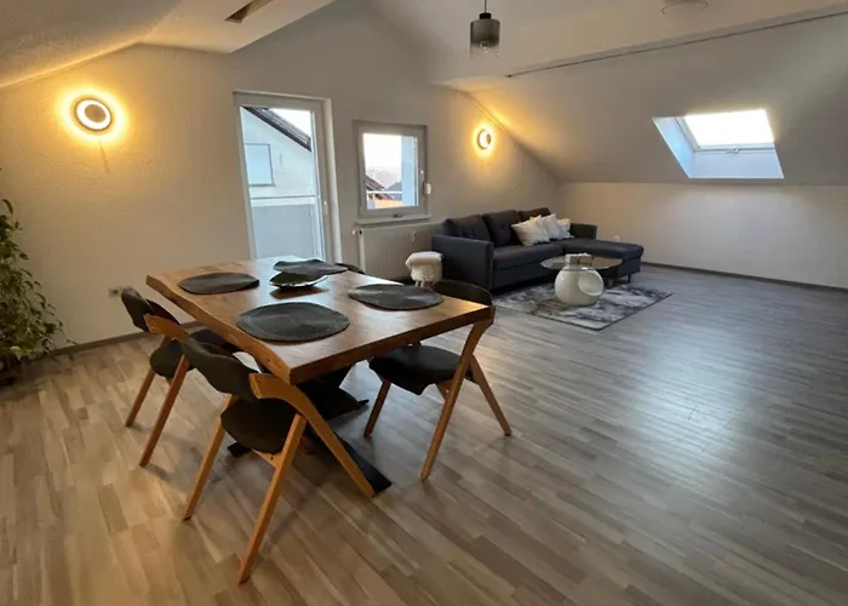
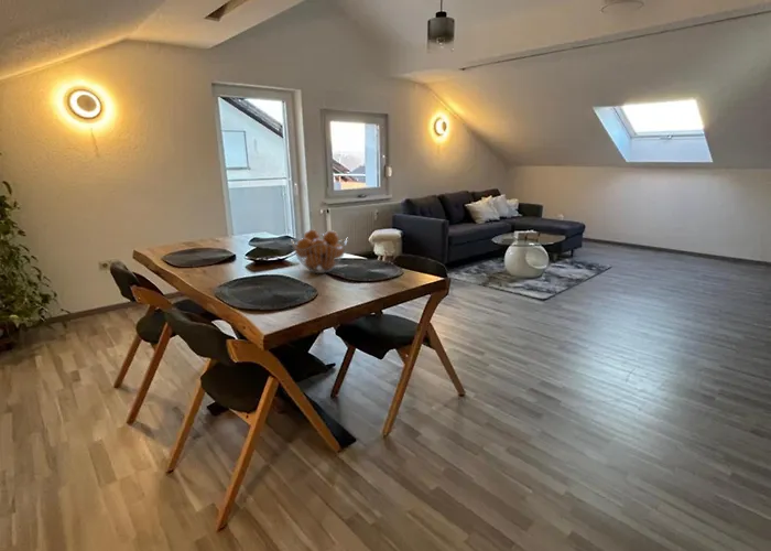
+ fruit basket [290,228,349,274]
